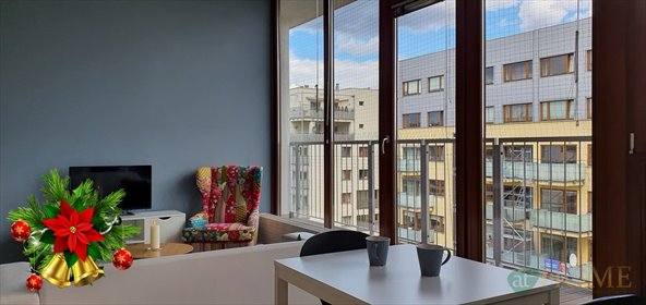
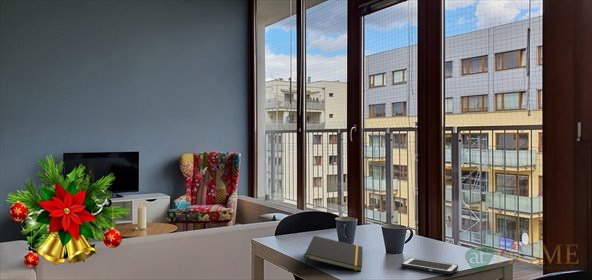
+ cell phone [400,257,459,275]
+ notepad [303,235,364,272]
